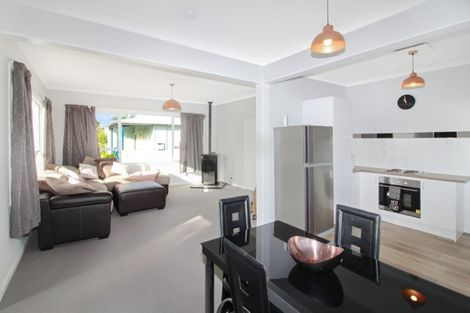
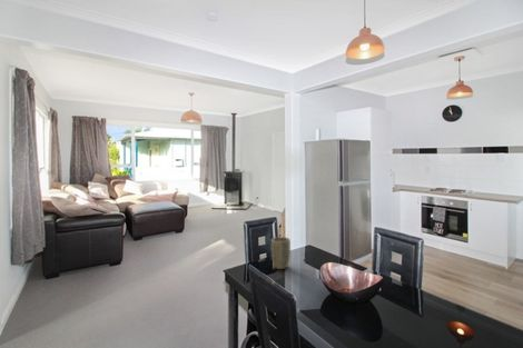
+ plant pot [270,236,292,270]
